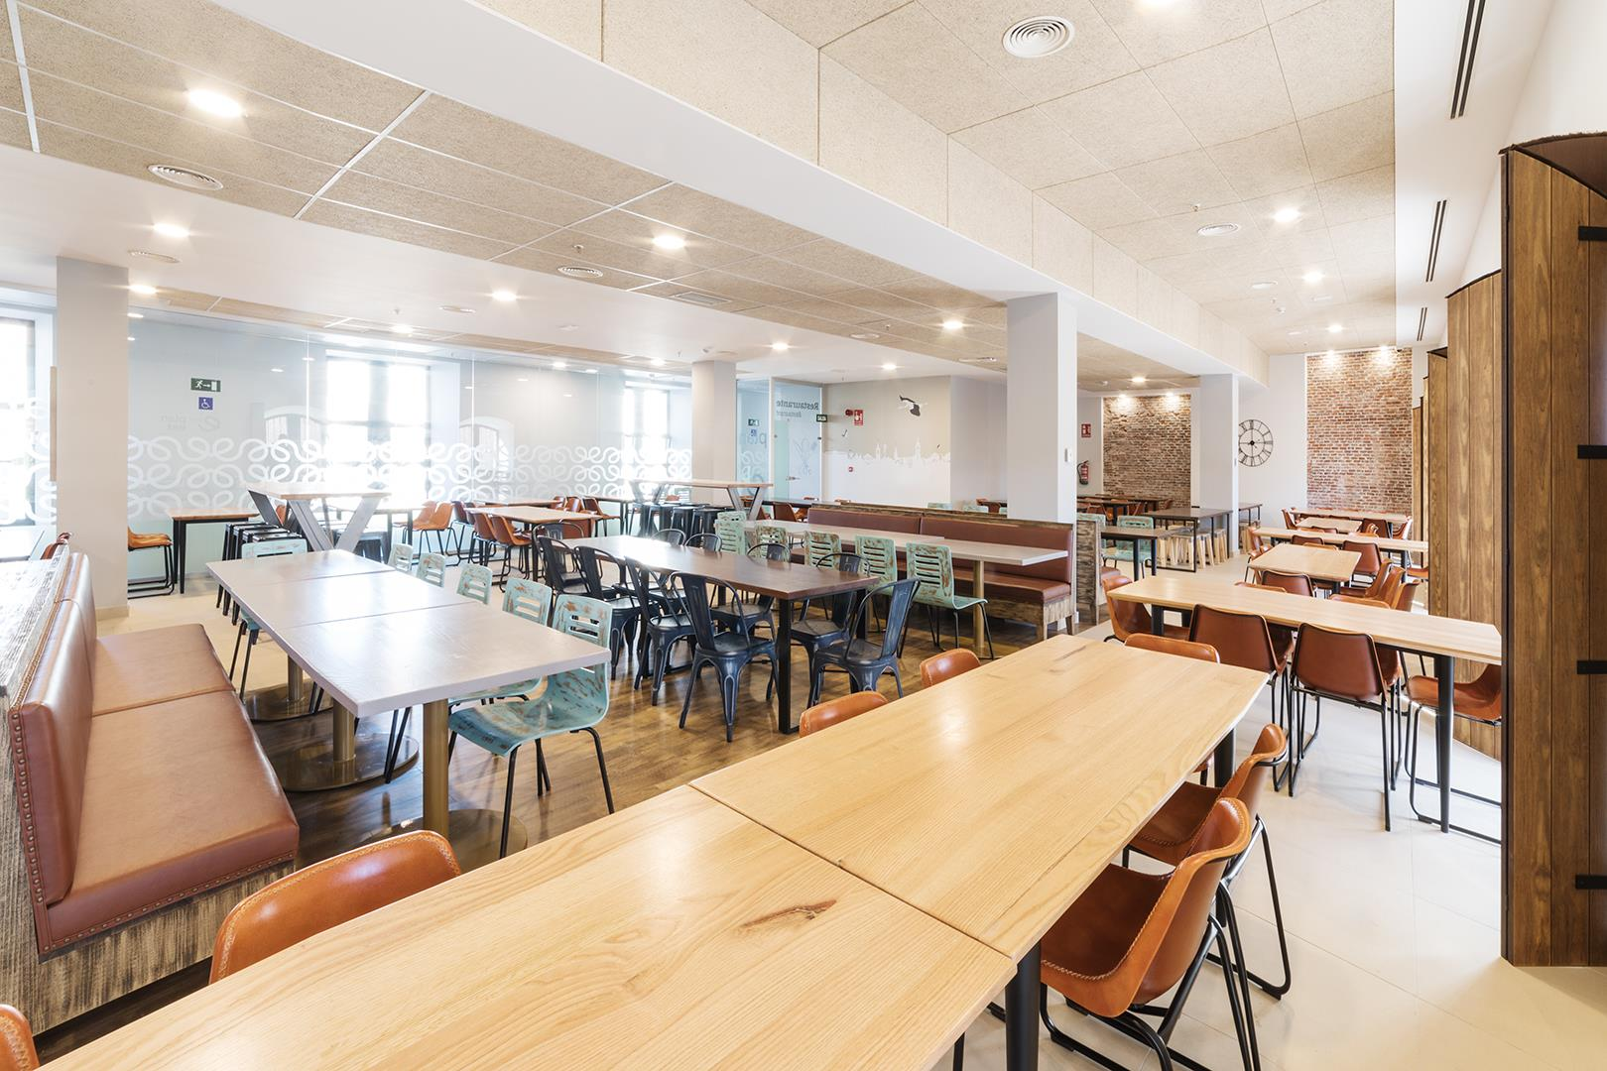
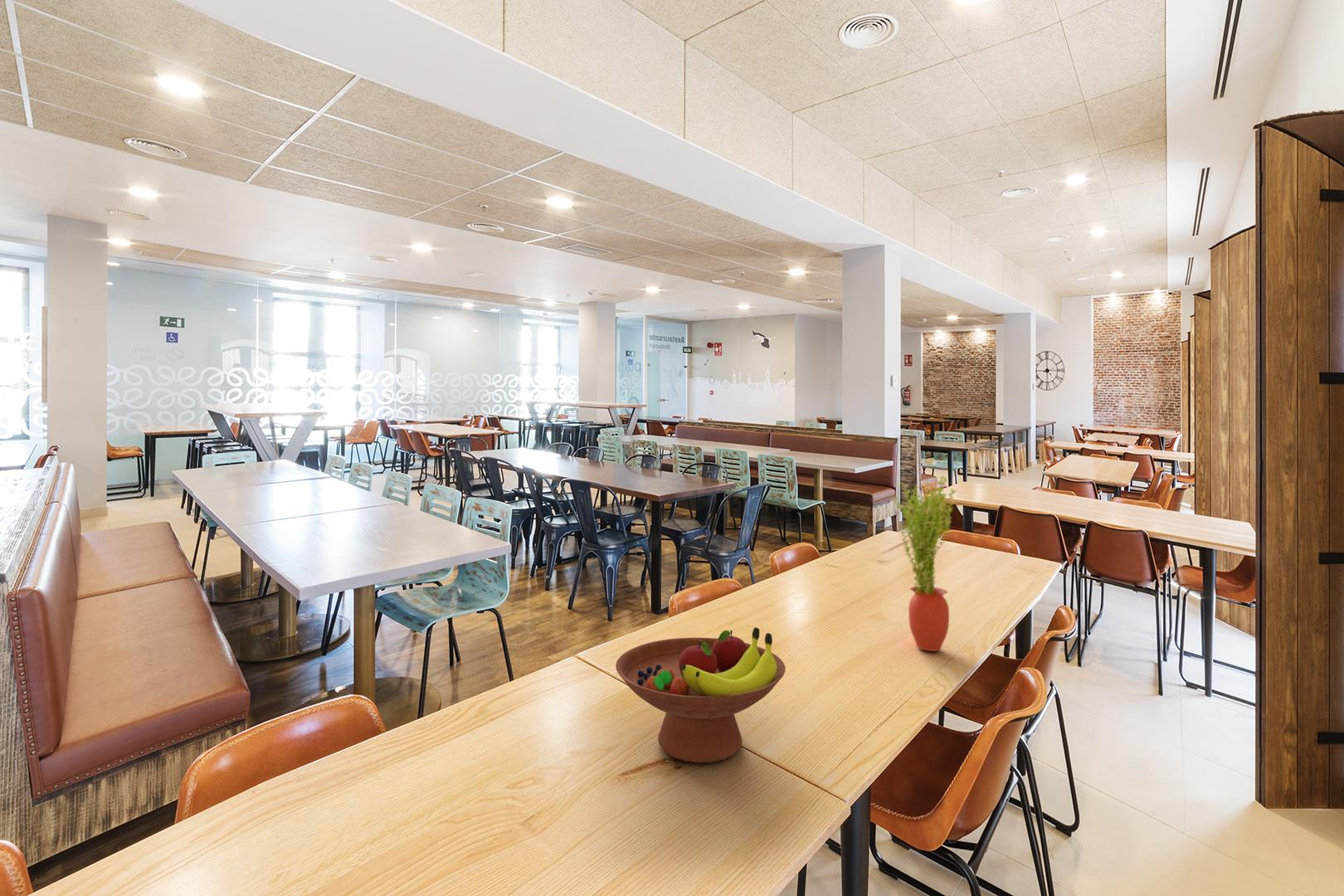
+ potted plant [893,475,958,652]
+ fruit bowl [615,626,786,764]
